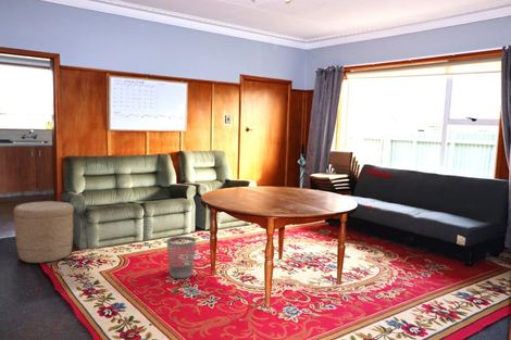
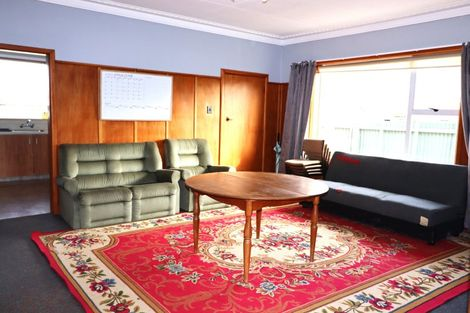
- wastebasket [166,236,197,279]
- basket [12,200,75,264]
